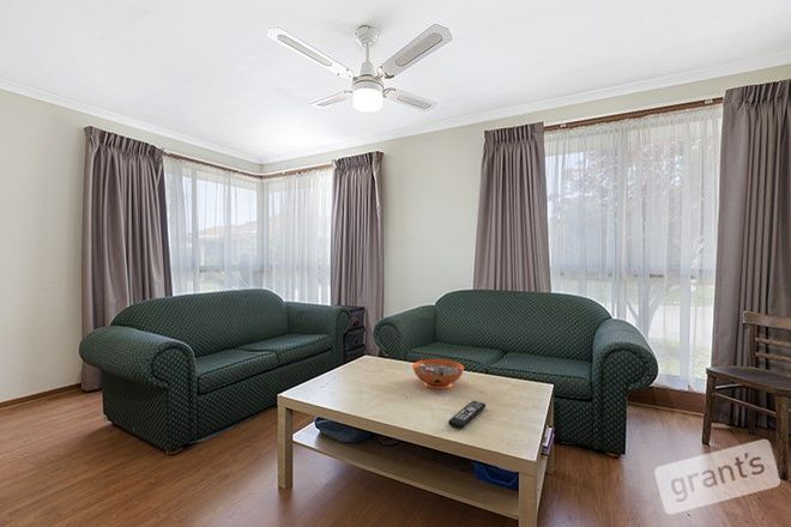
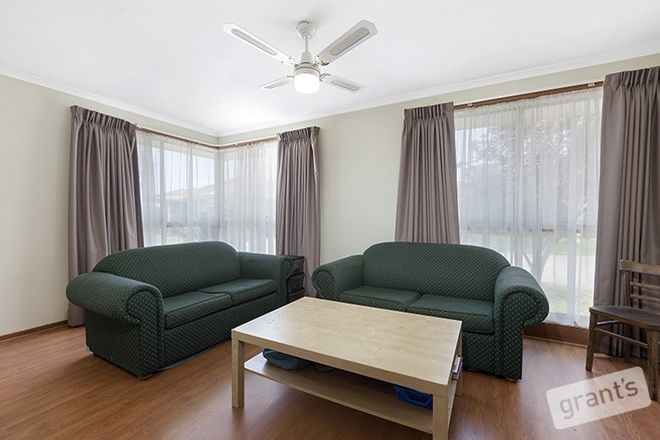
- remote control [447,400,487,430]
- decorative bowl [411,358,465,390]
